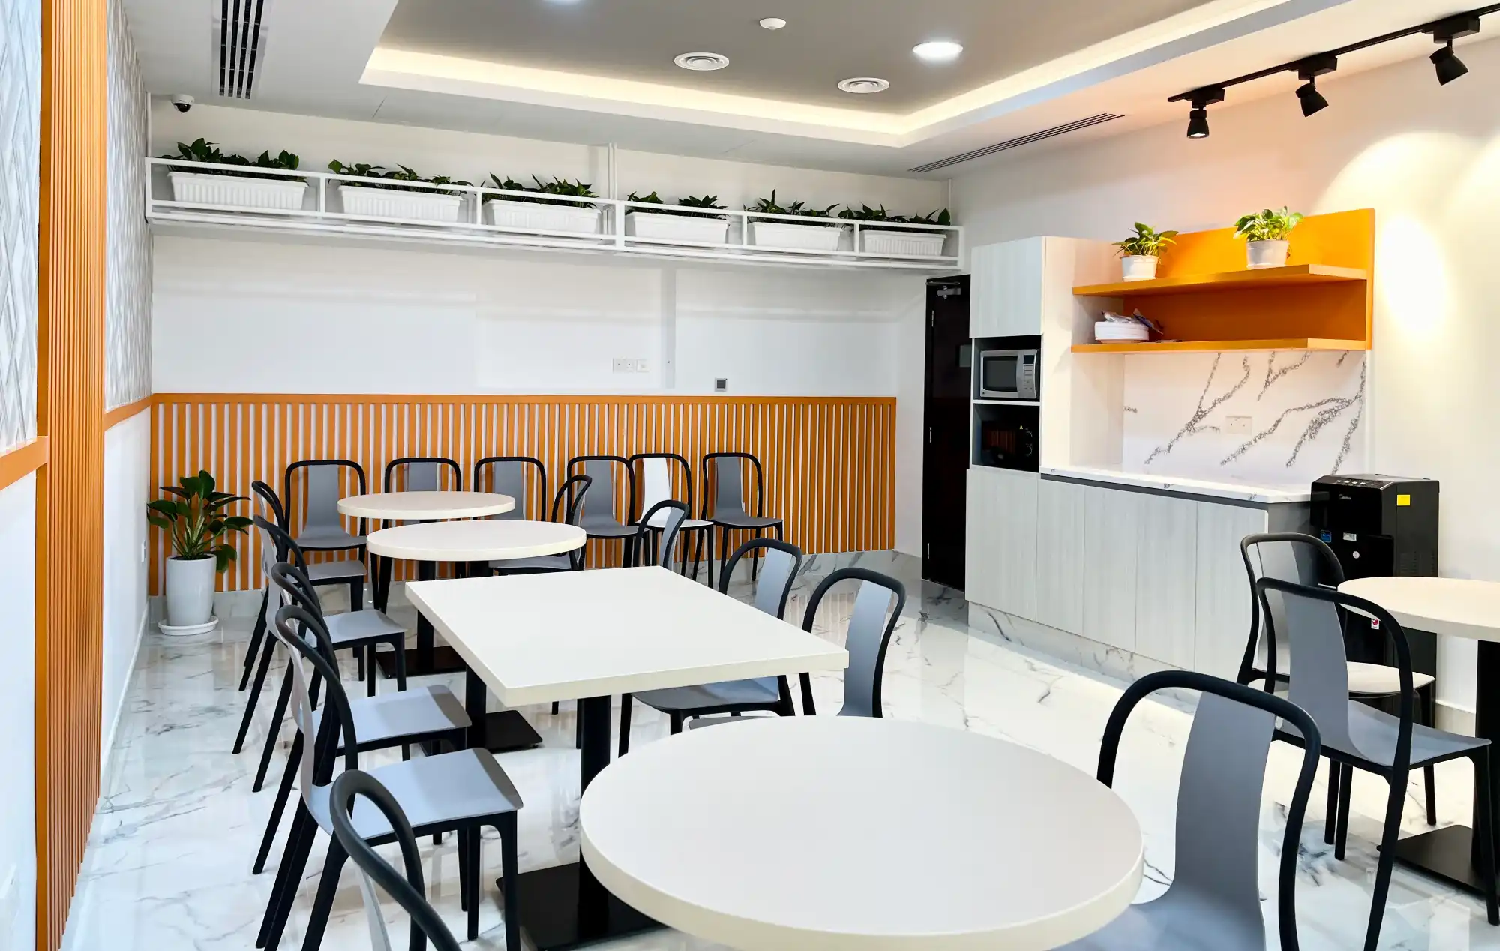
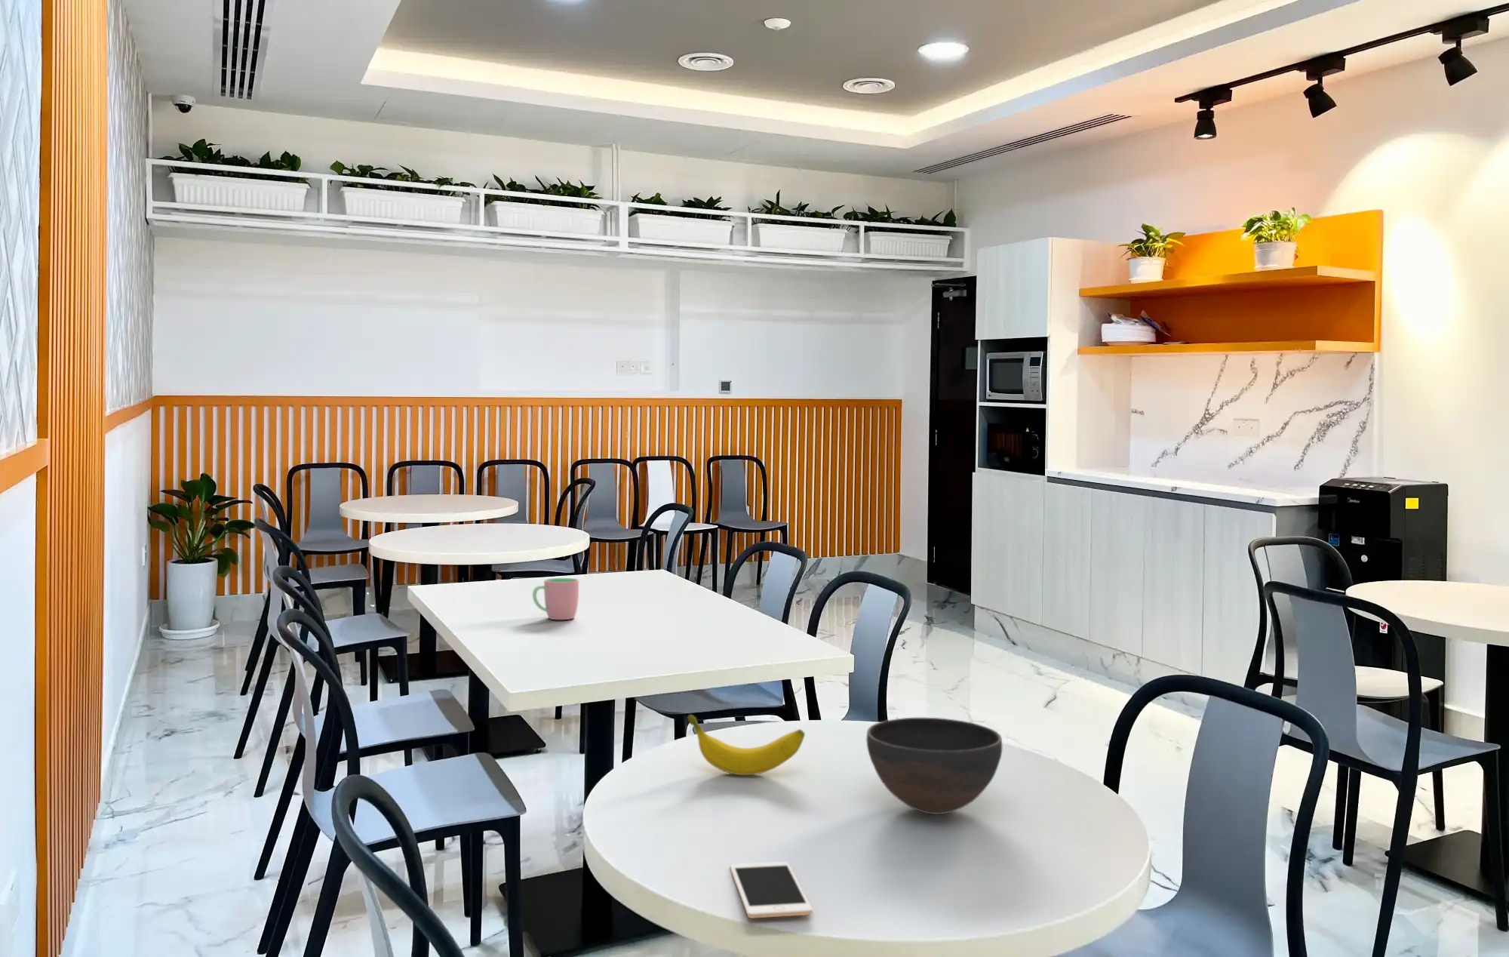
+ banana [686,714,806,776]
+ cell phone [729,861,814,919]
+ cup [532,578,580,620]
+ bowl [866,717,1003,815]
